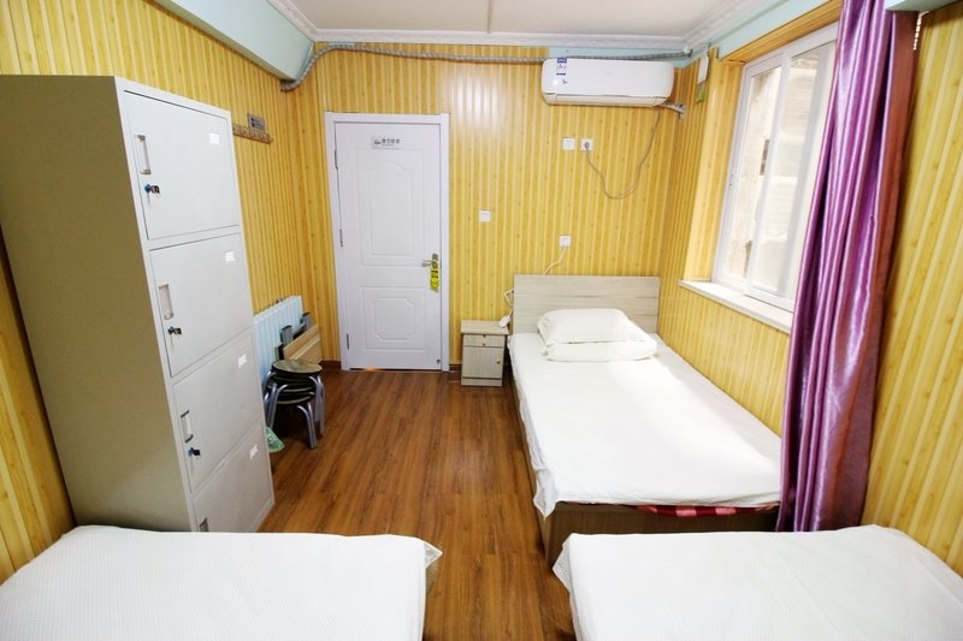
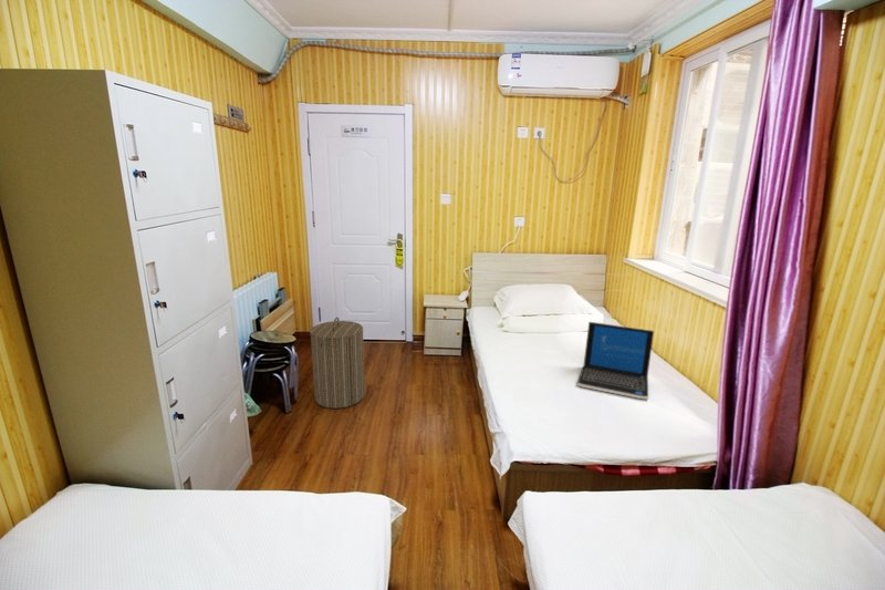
+ laundry hamper [309,317,366,410]
+ laptop [576,321,655,401]
